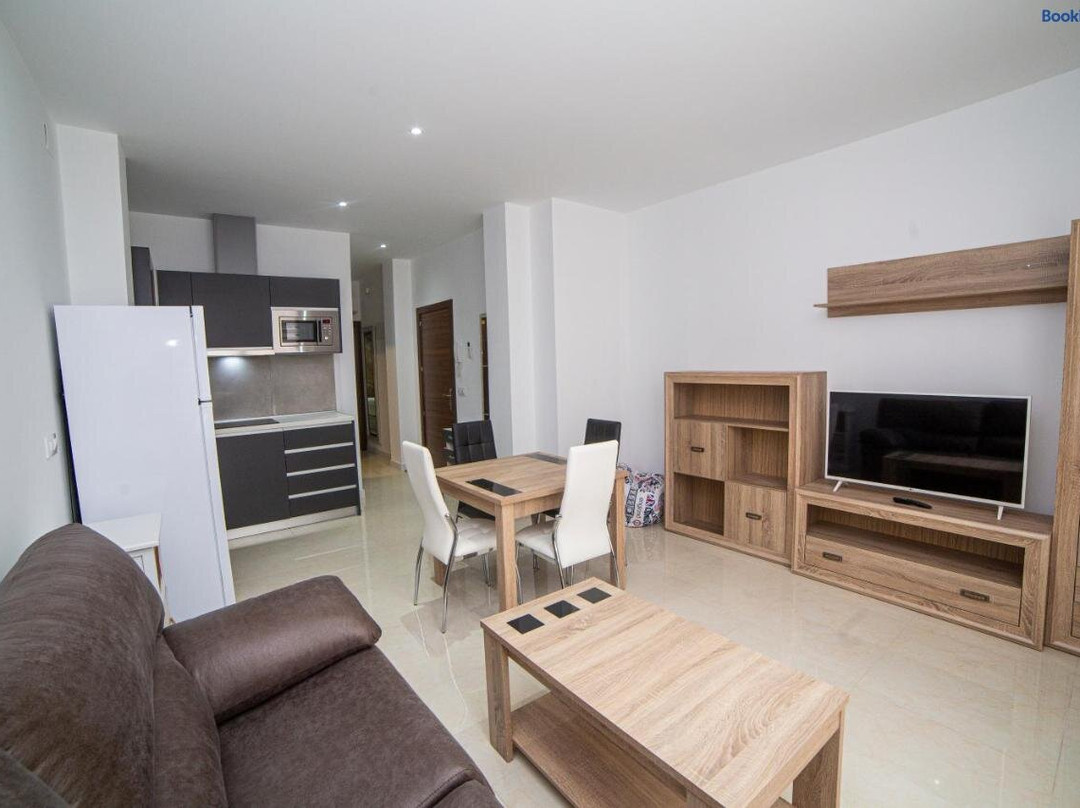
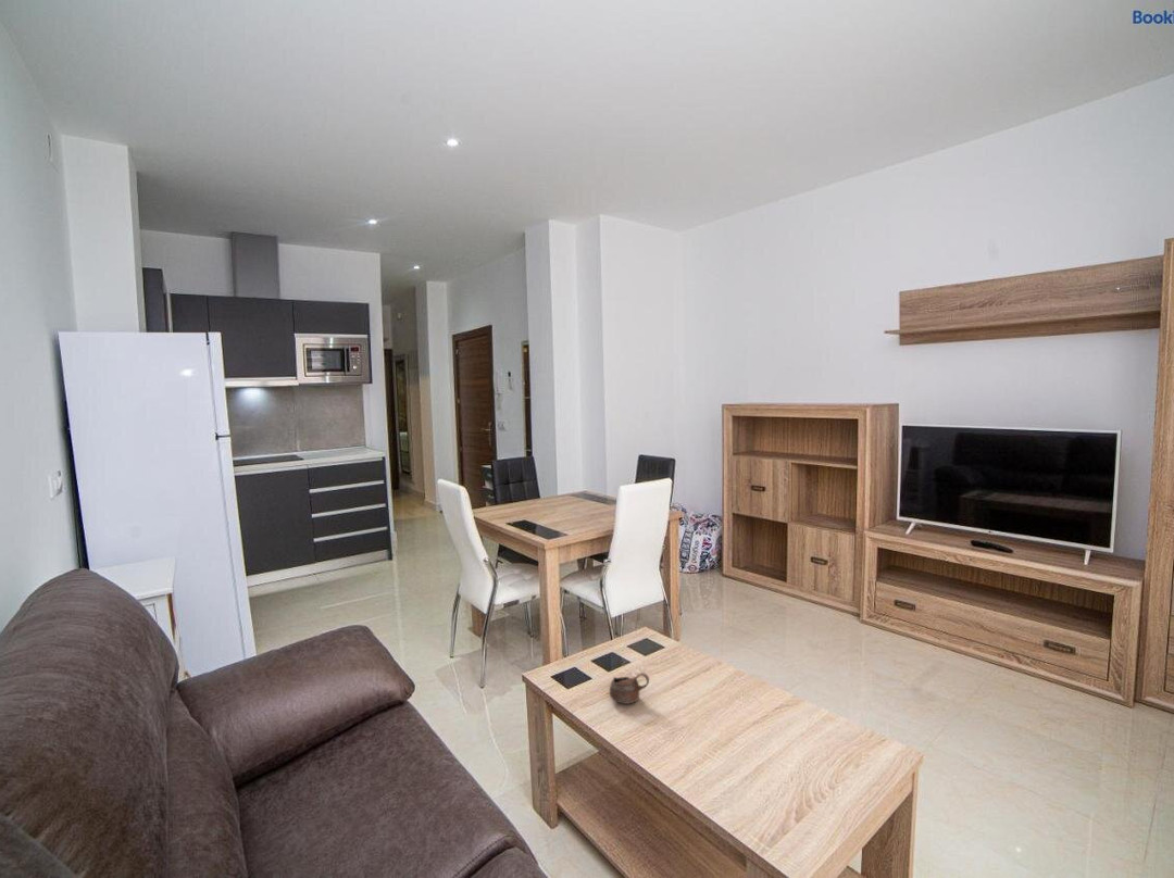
+ cup [609,672,650,705]
